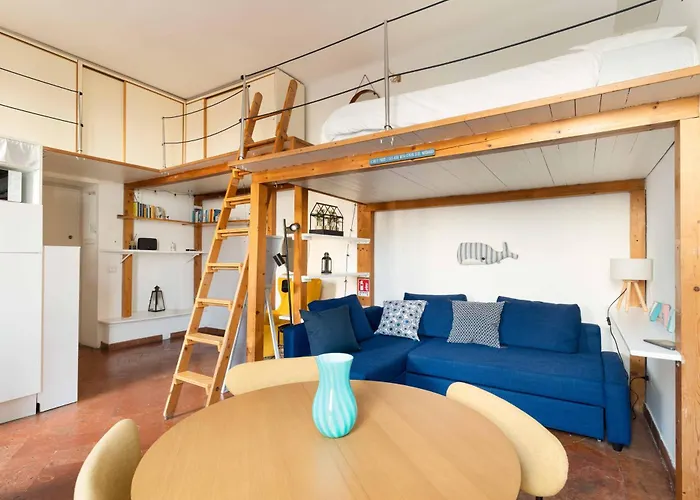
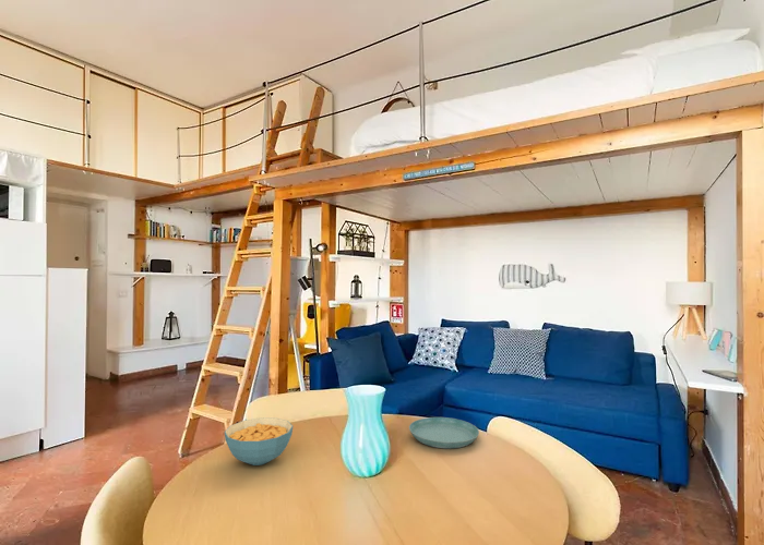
+ saucer [408,416,480,449]
+ cereal bowl [224,416,294,467]
